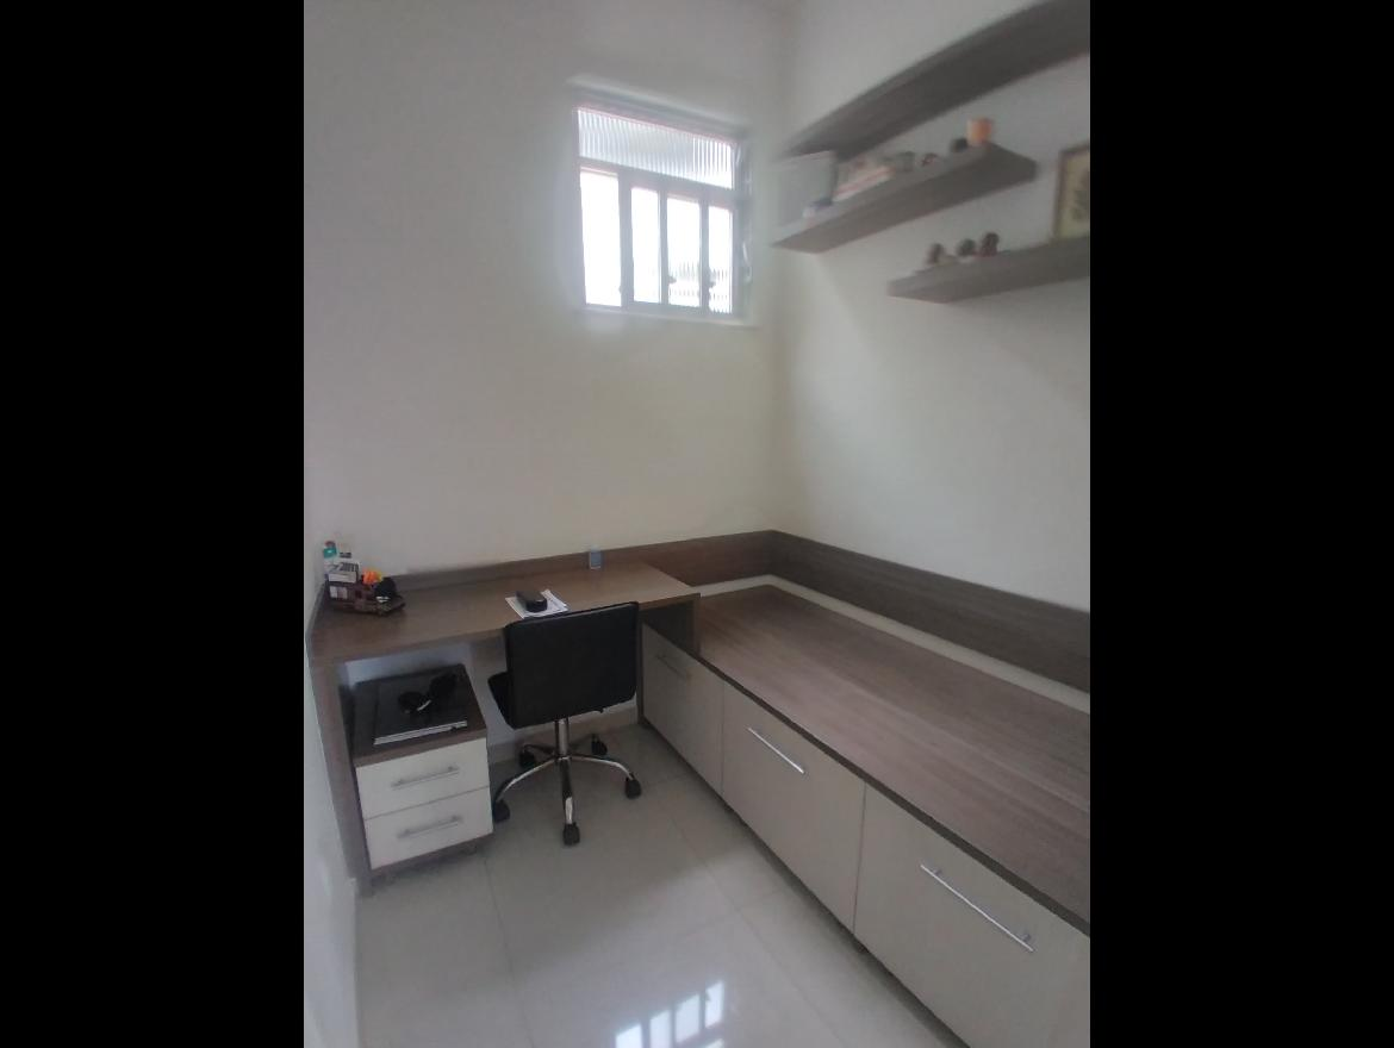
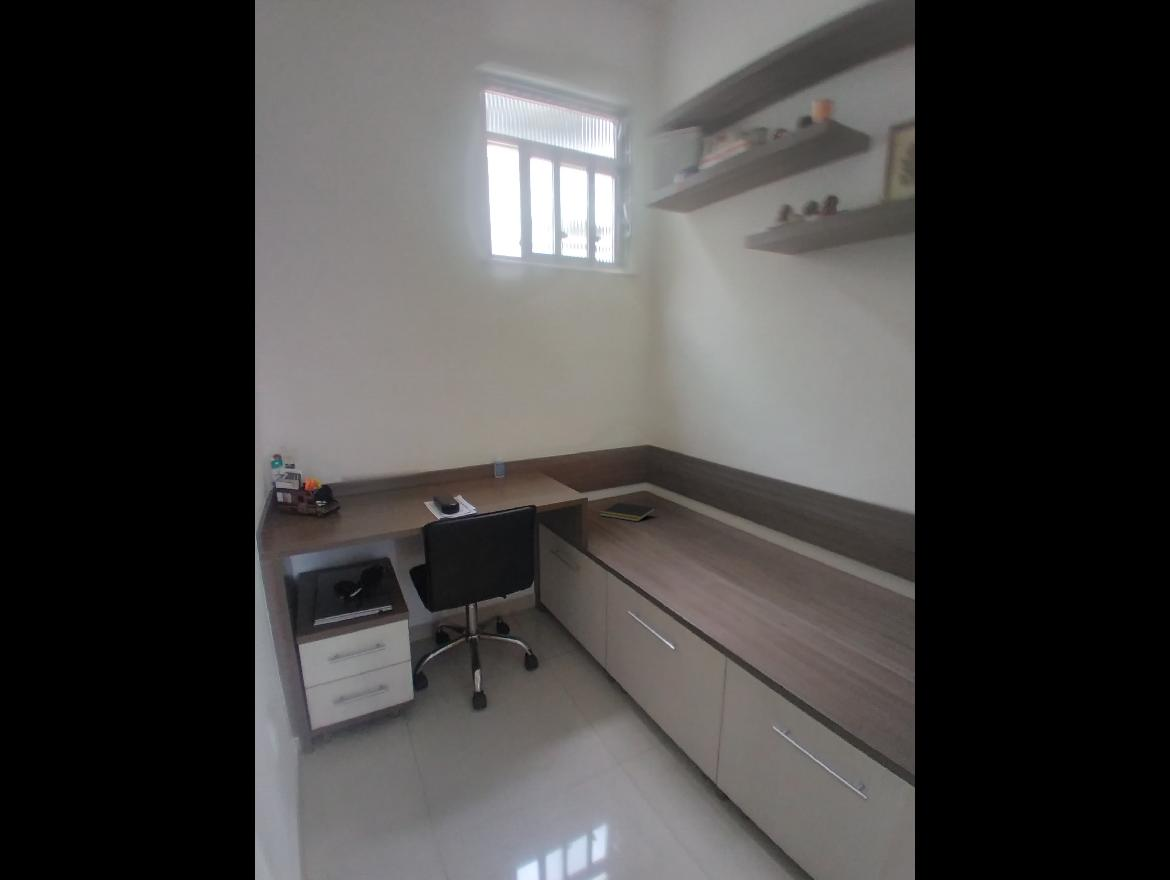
+ notepad [599,502,657,523]
